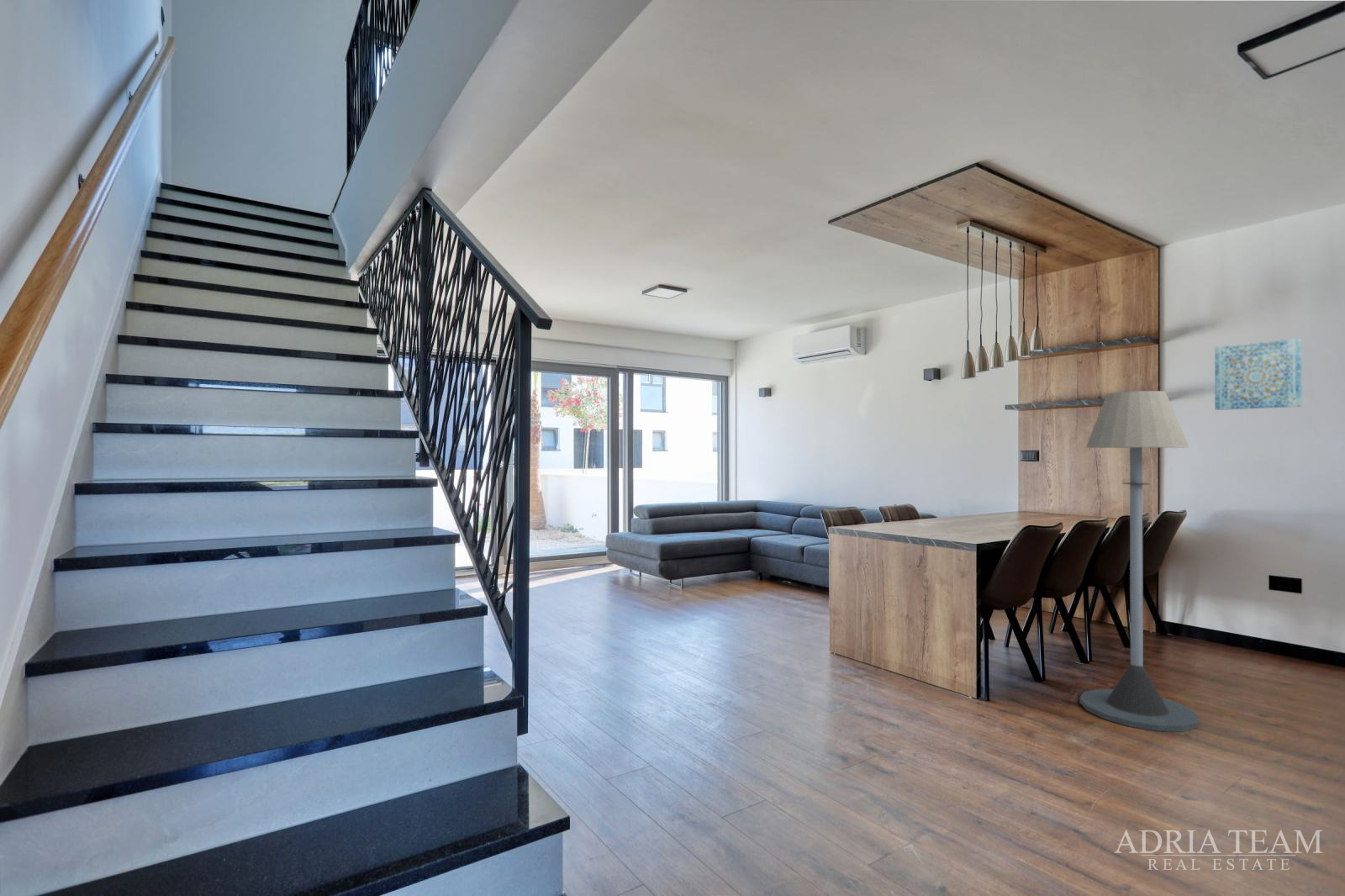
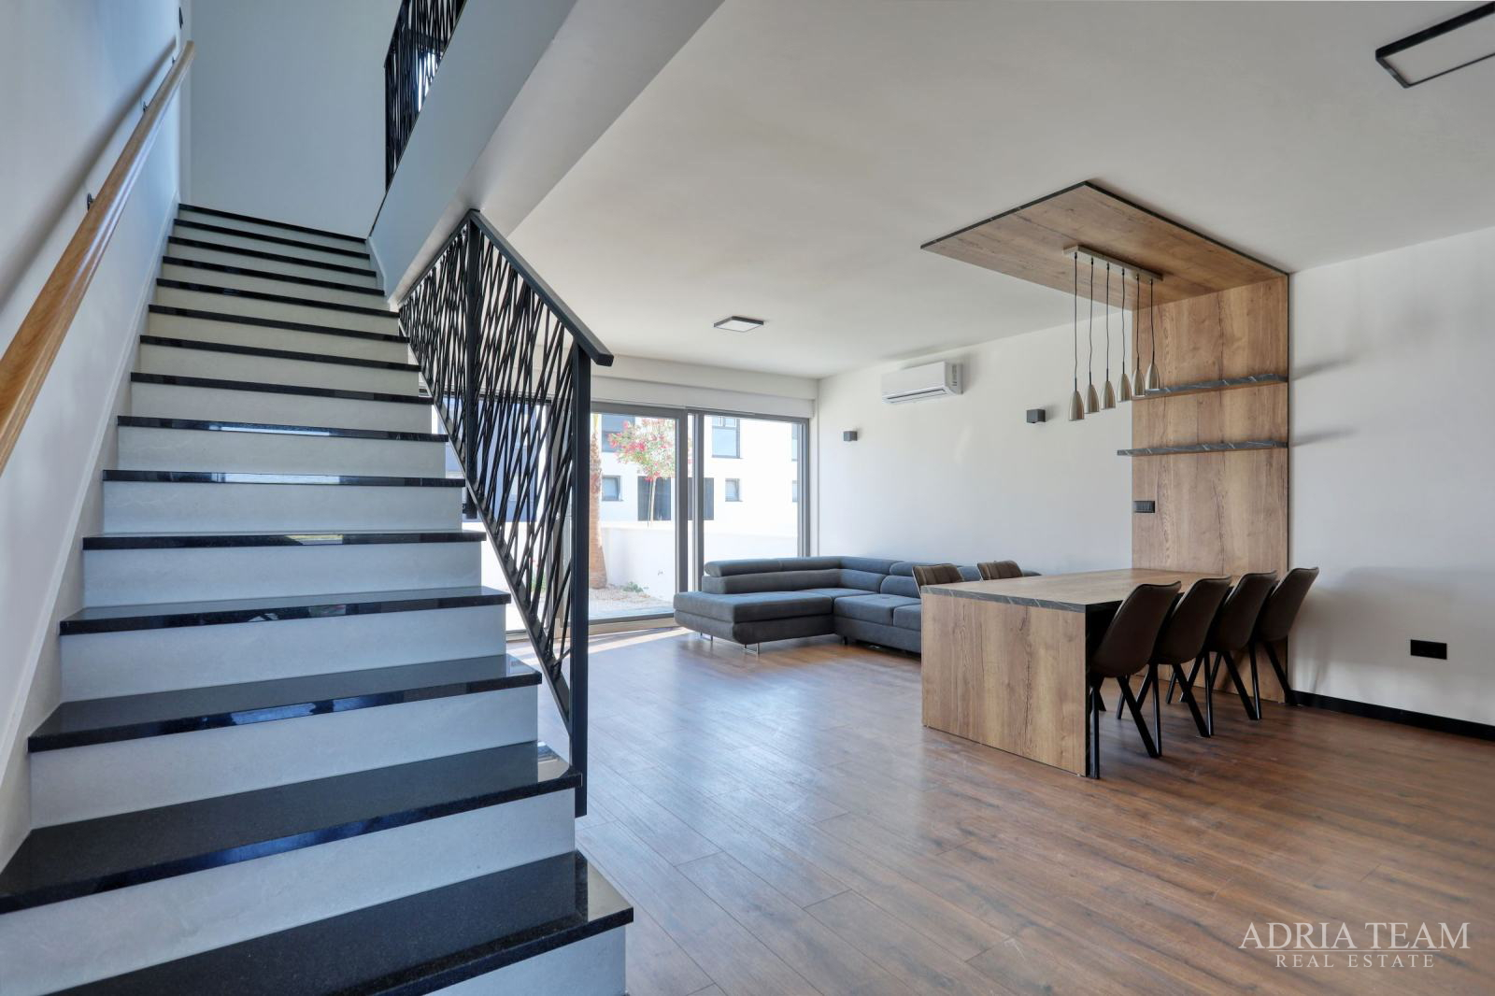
- floor lamp [1079,390,1199,733]
- wall art [1214,338,1302,411]
